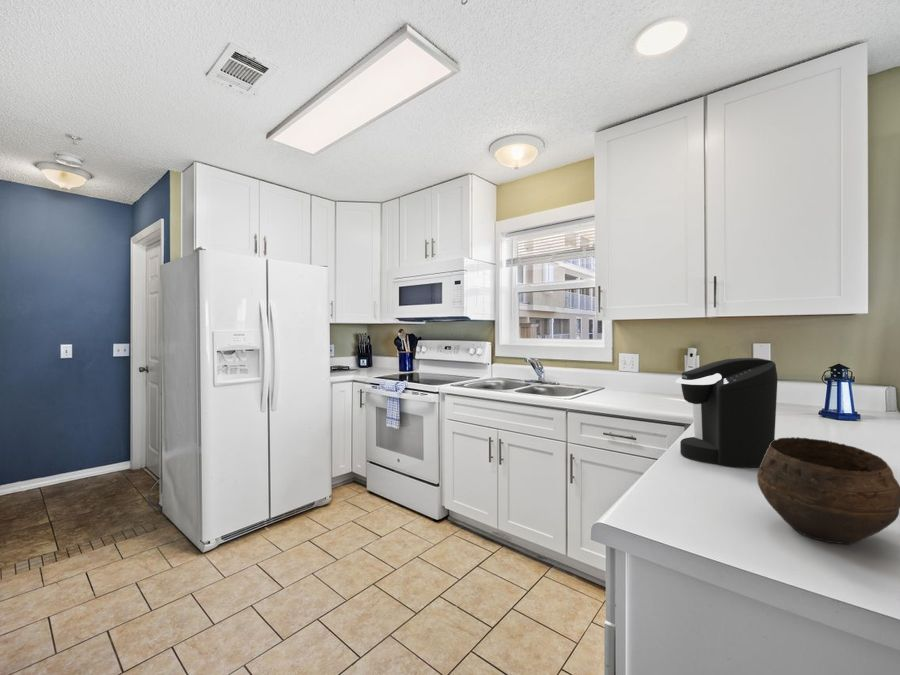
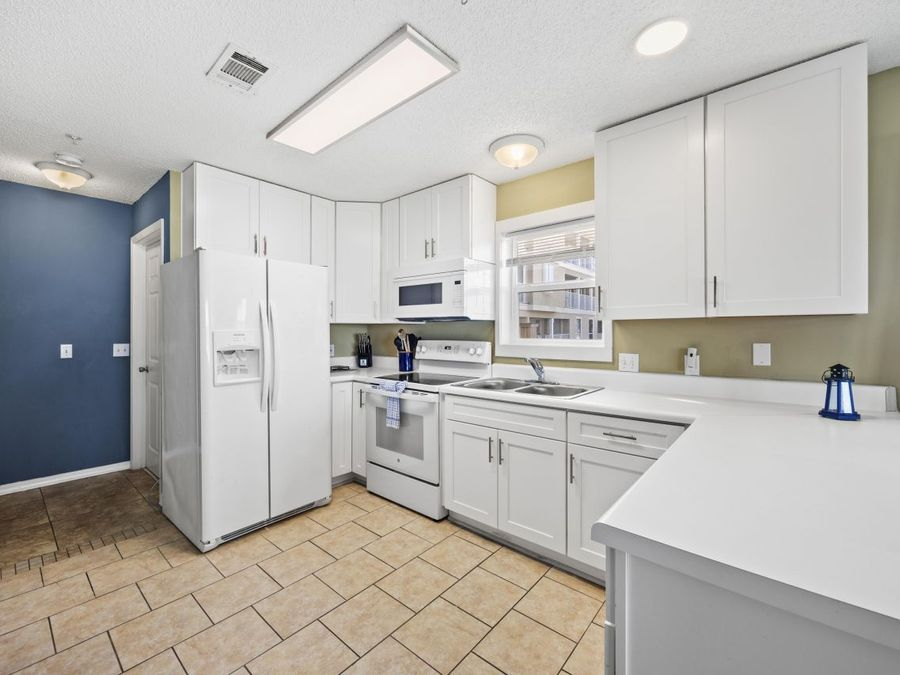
- coffee maker [675,357,779,468]
- bowl [756,436,900,545]
